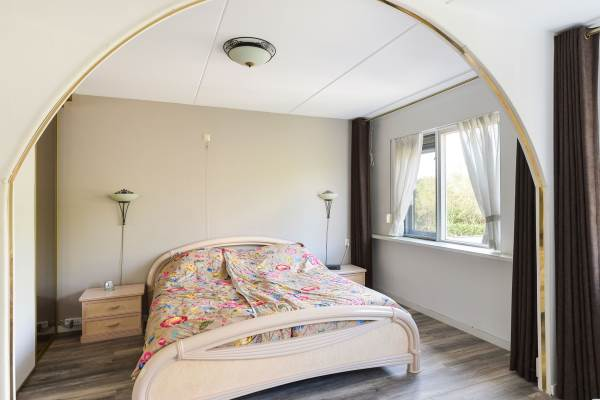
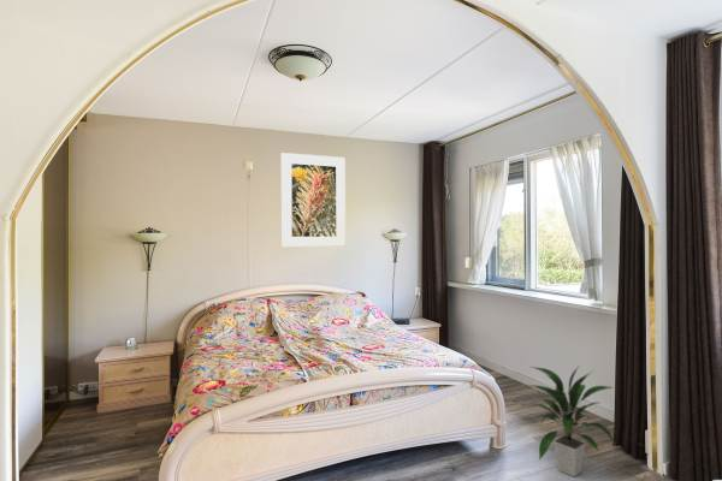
+ indoor plant [528,363,619,477]
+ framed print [280,152,347,248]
